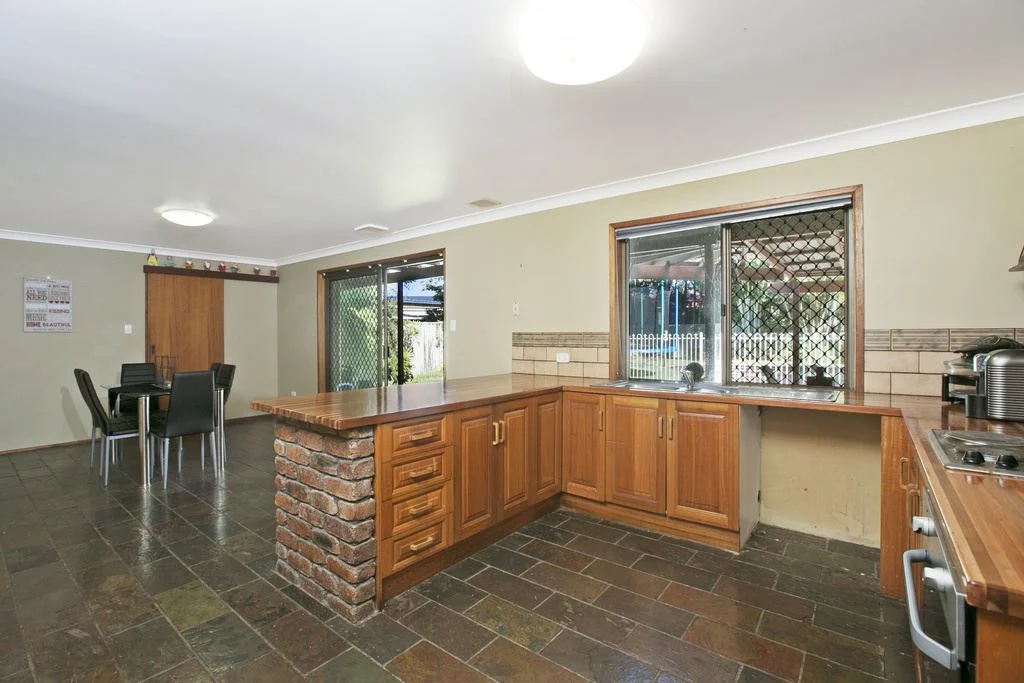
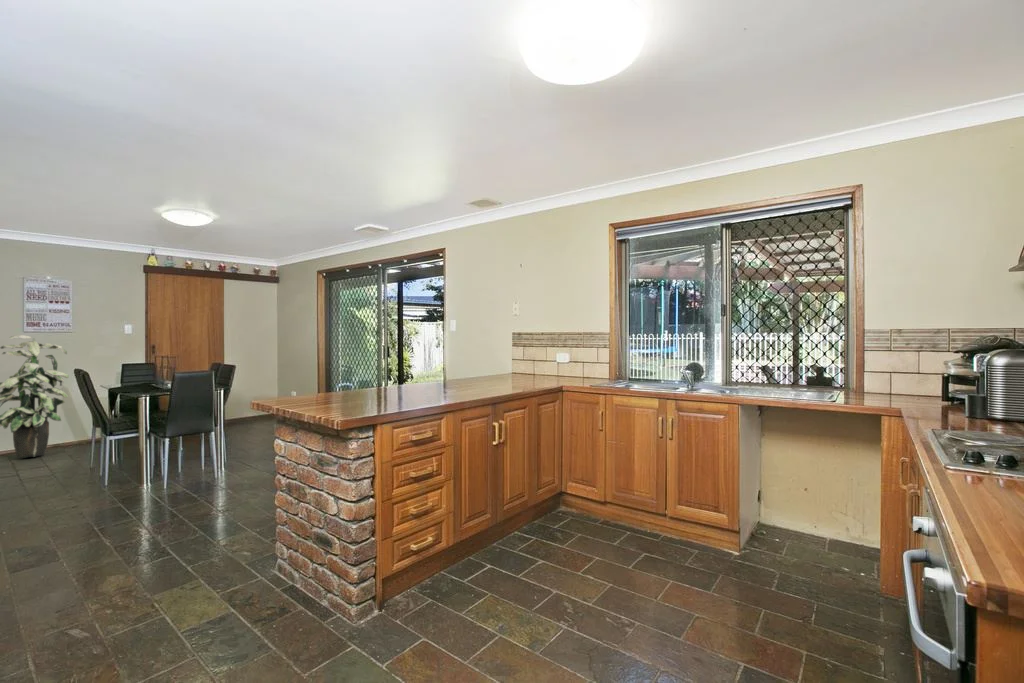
+ indoor plant [0,334,70,459]
